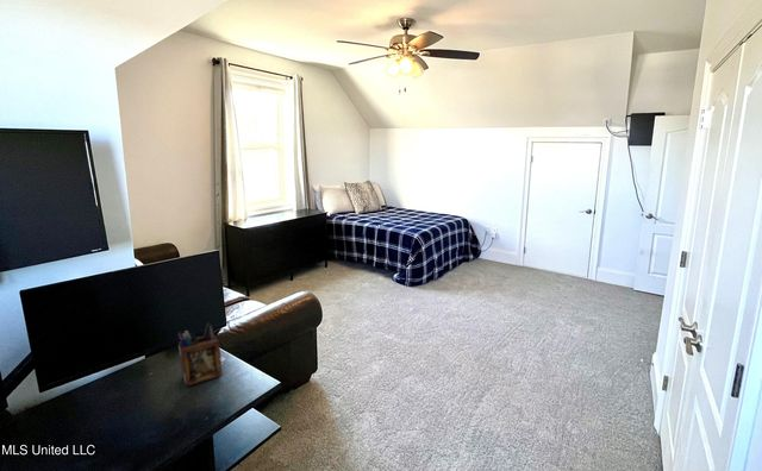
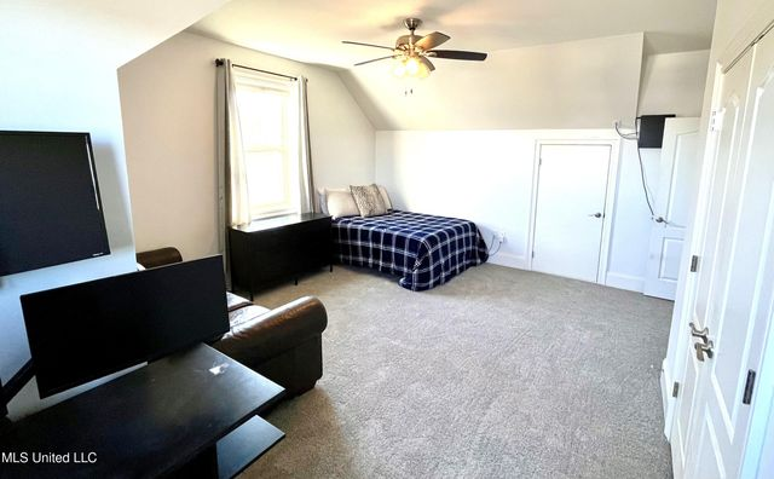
- desk organizer [177,321,224,388]
